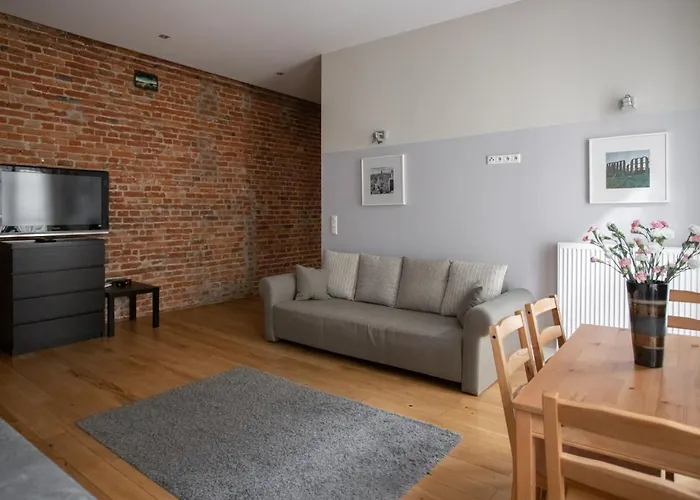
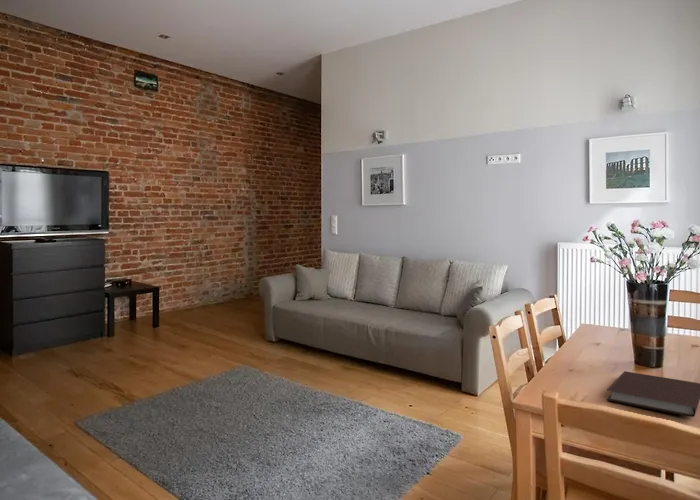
+ notebook [606,370,700,418]
